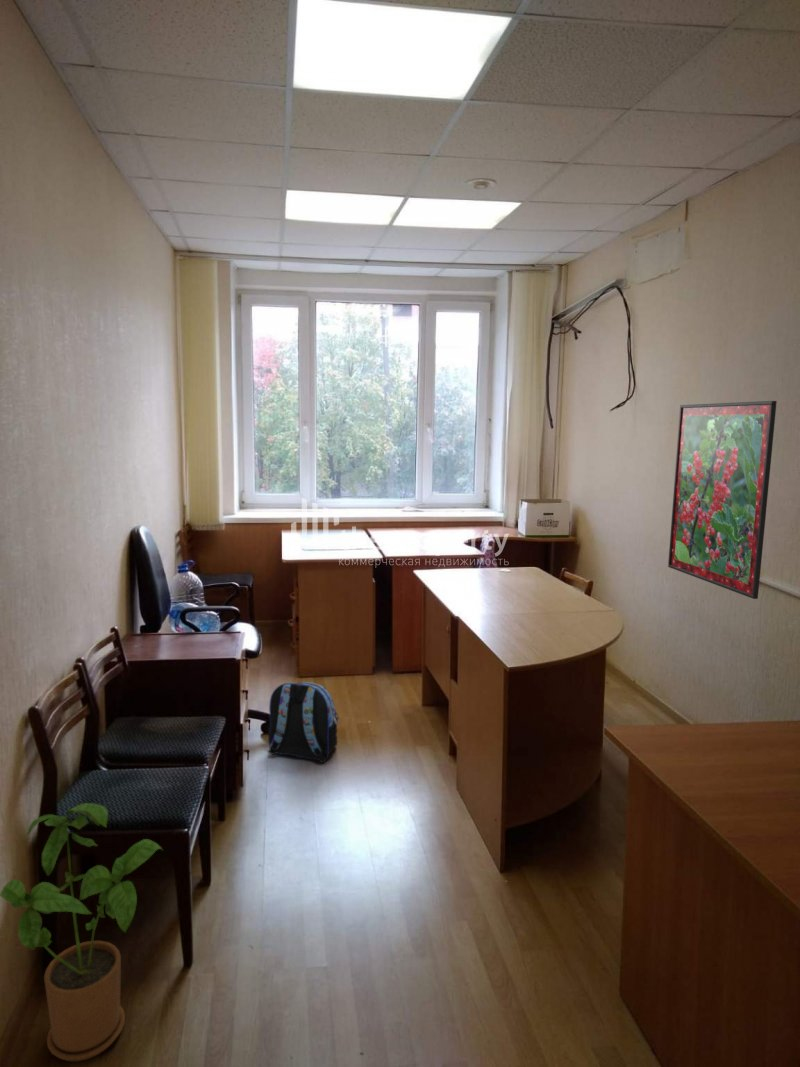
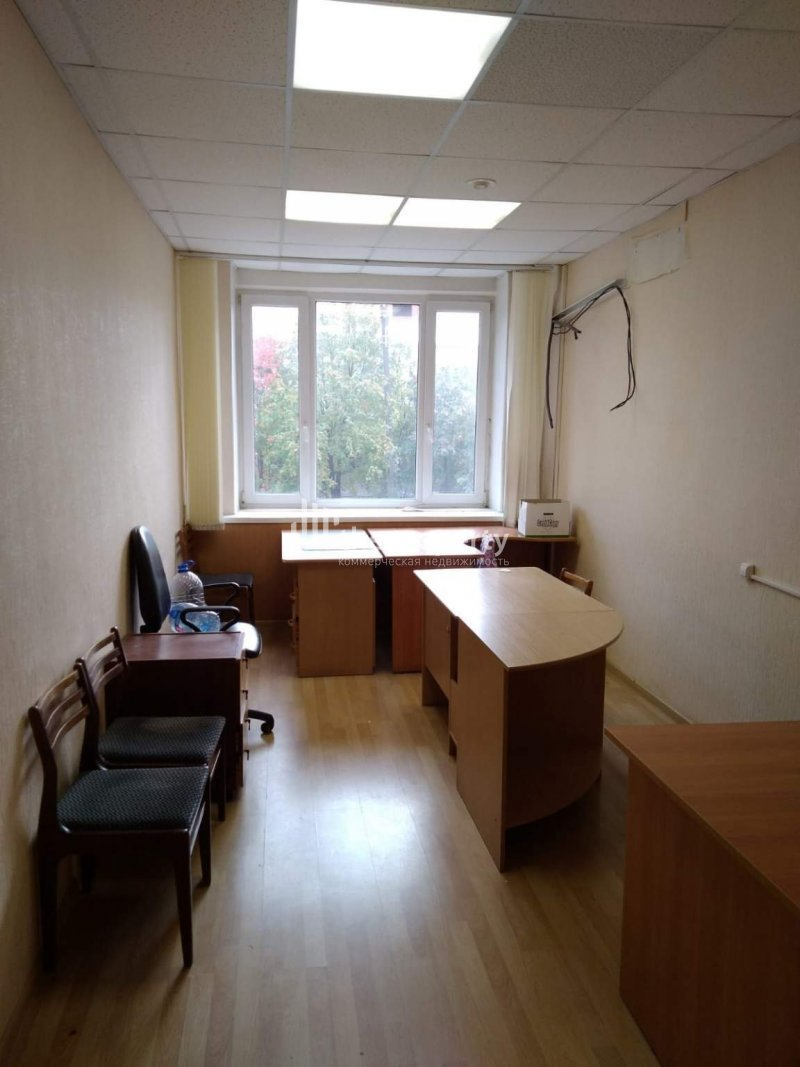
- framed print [667,400,777,600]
- backpack [267,681,340,764]
- house plant [0,802,164,1062]
